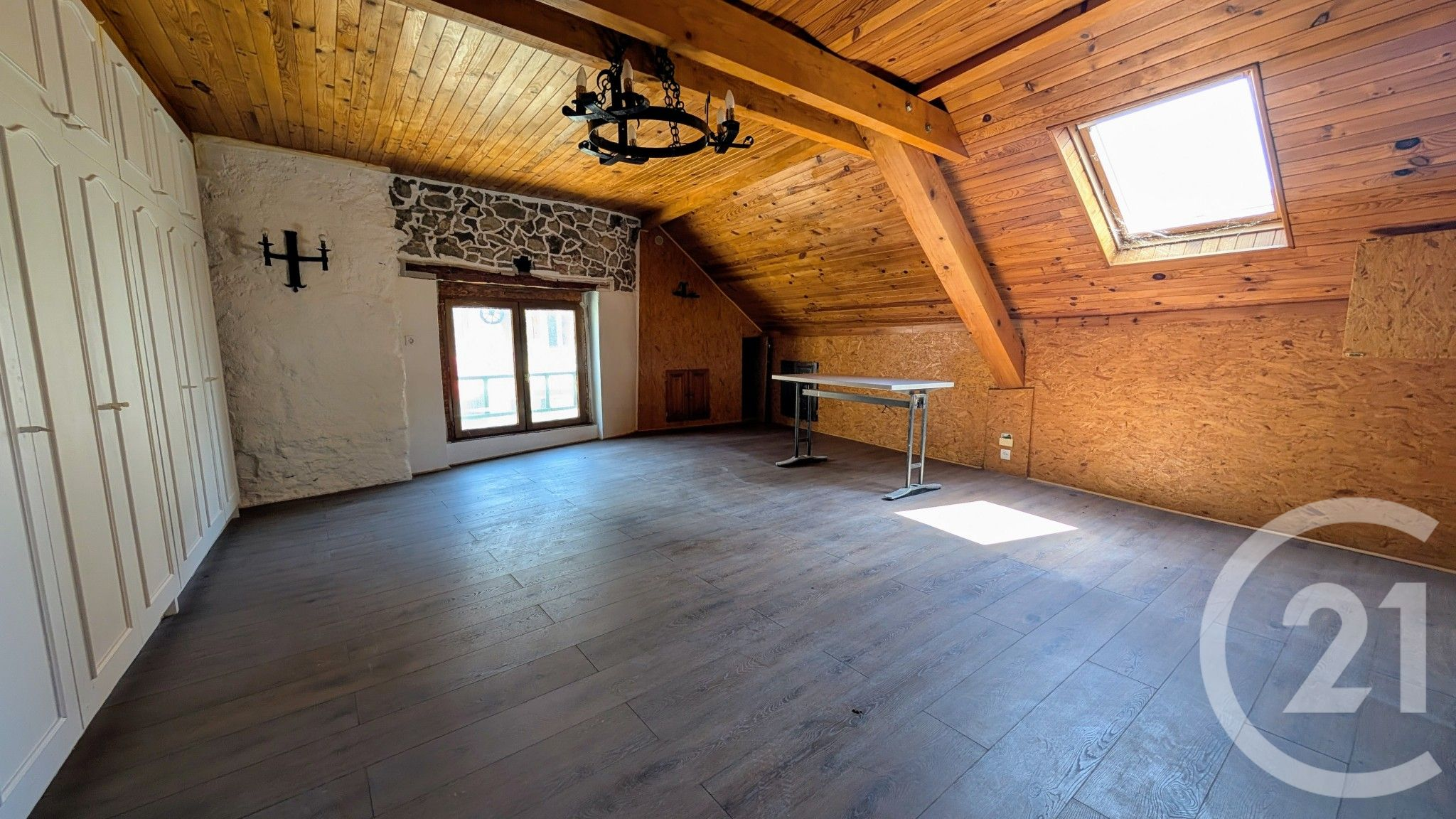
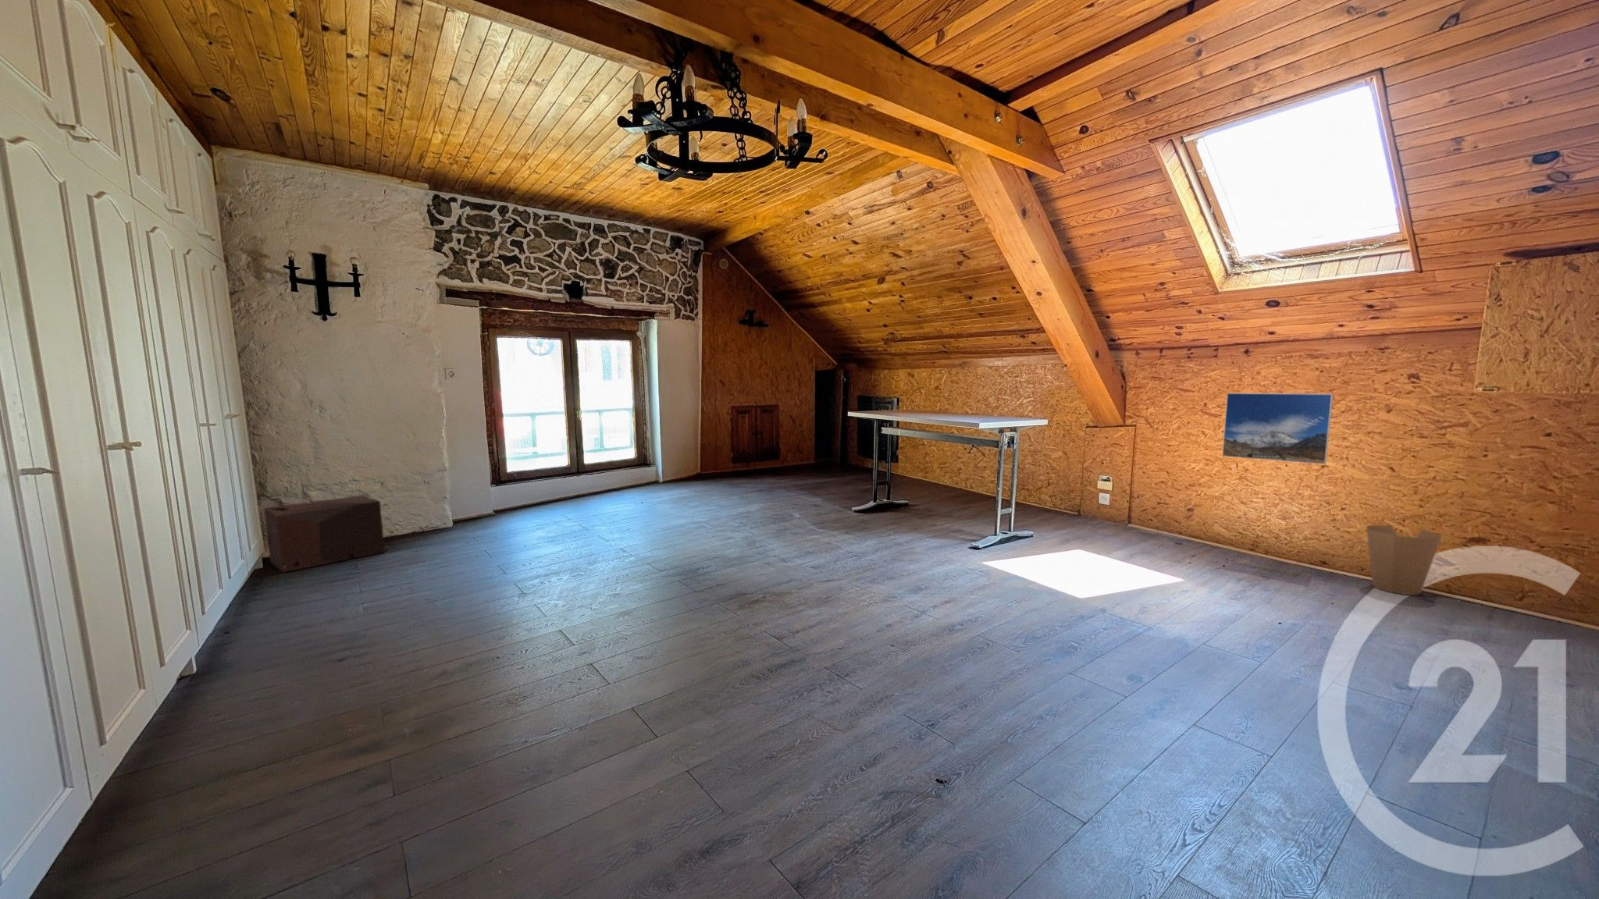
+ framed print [1221,392,1333,465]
+ trash can [1365,525,1443,596]
+ cardboard box [264,494,385,574]
